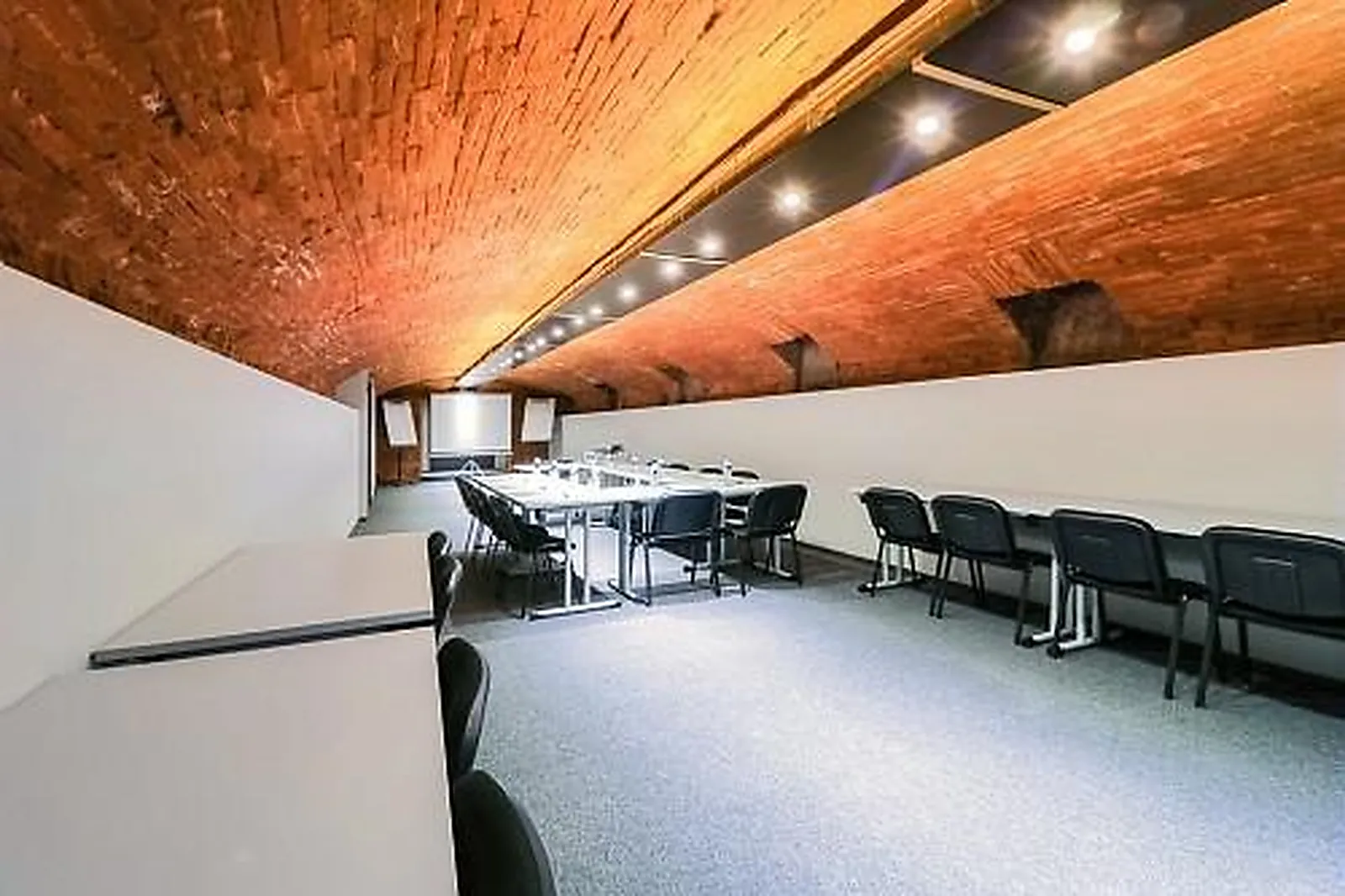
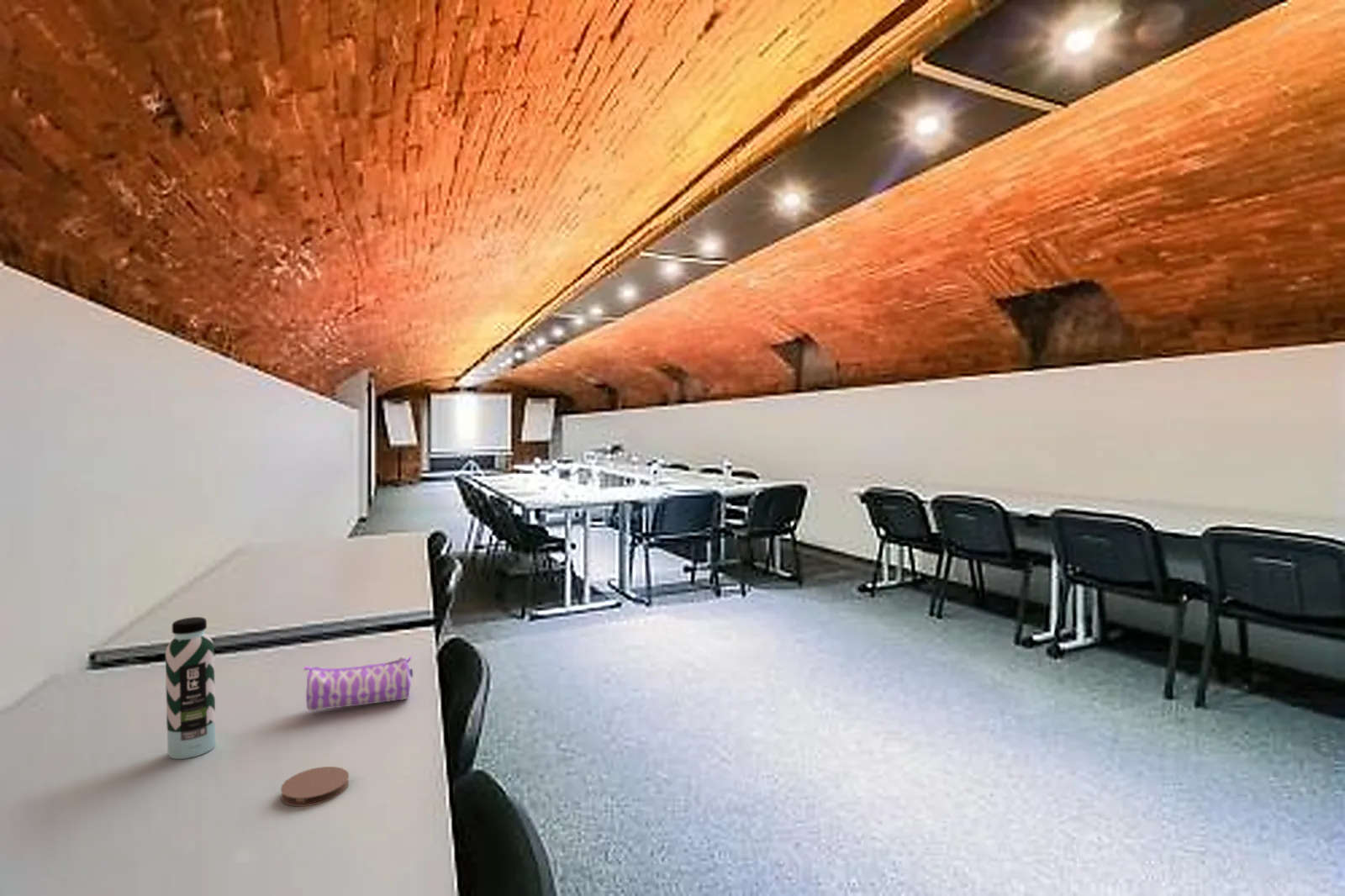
+ water bottle [165,616,216,760]
+ coaster [280,766,350,807]
+ pencil case [303,655,414,712]
